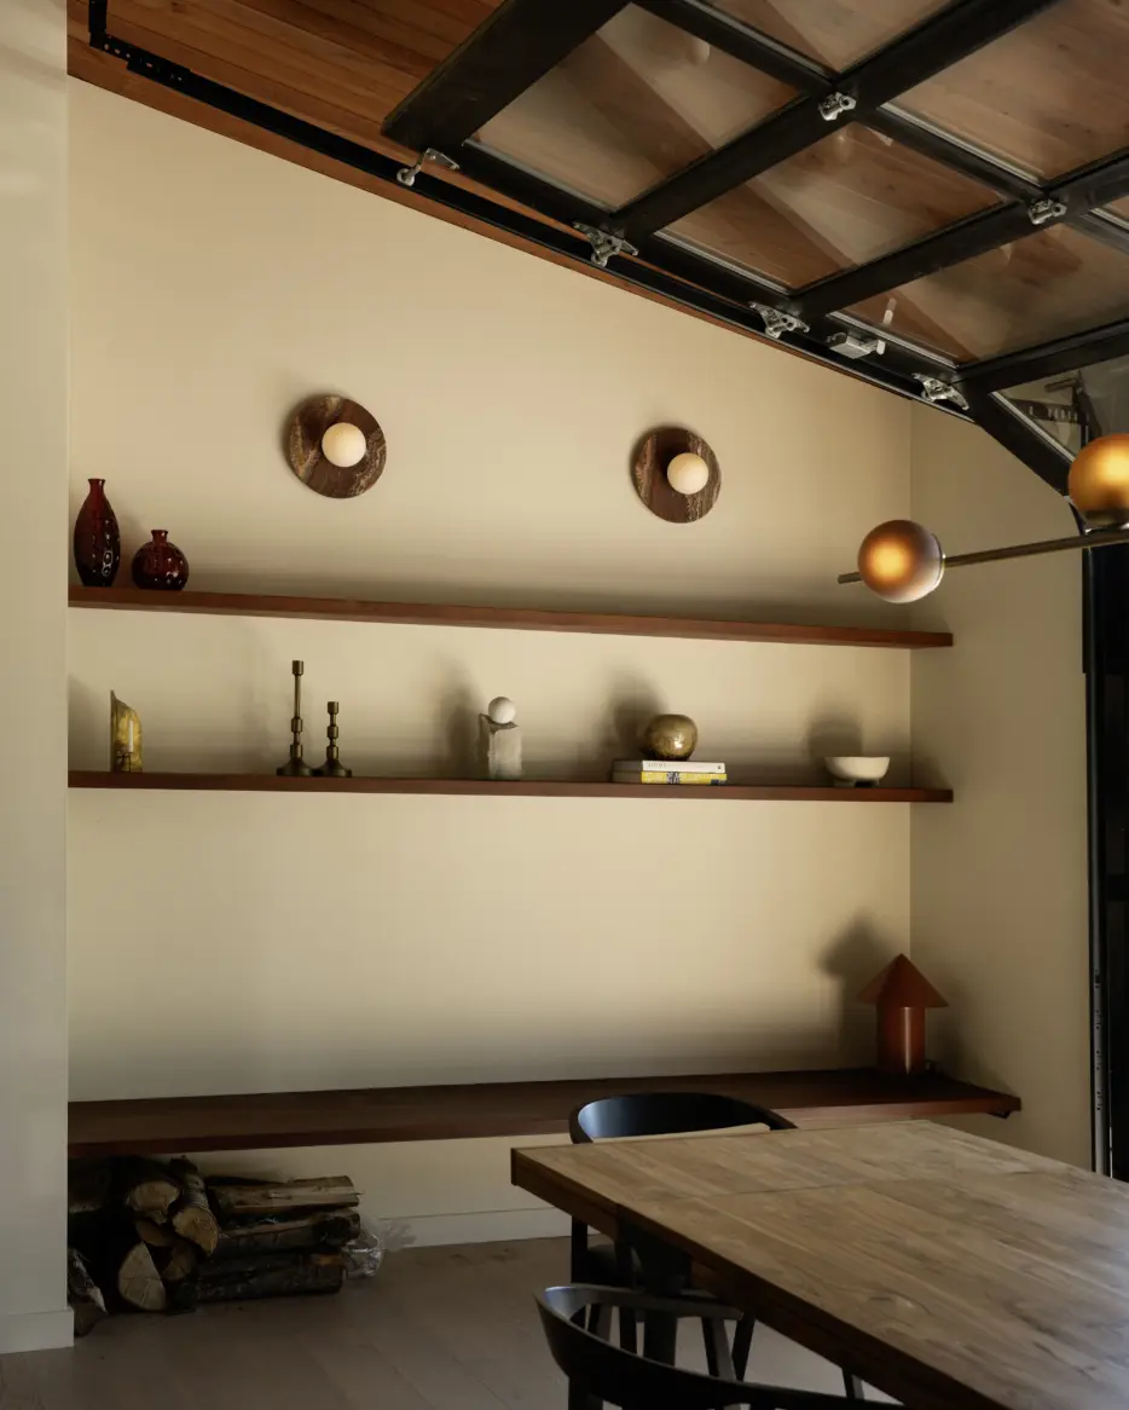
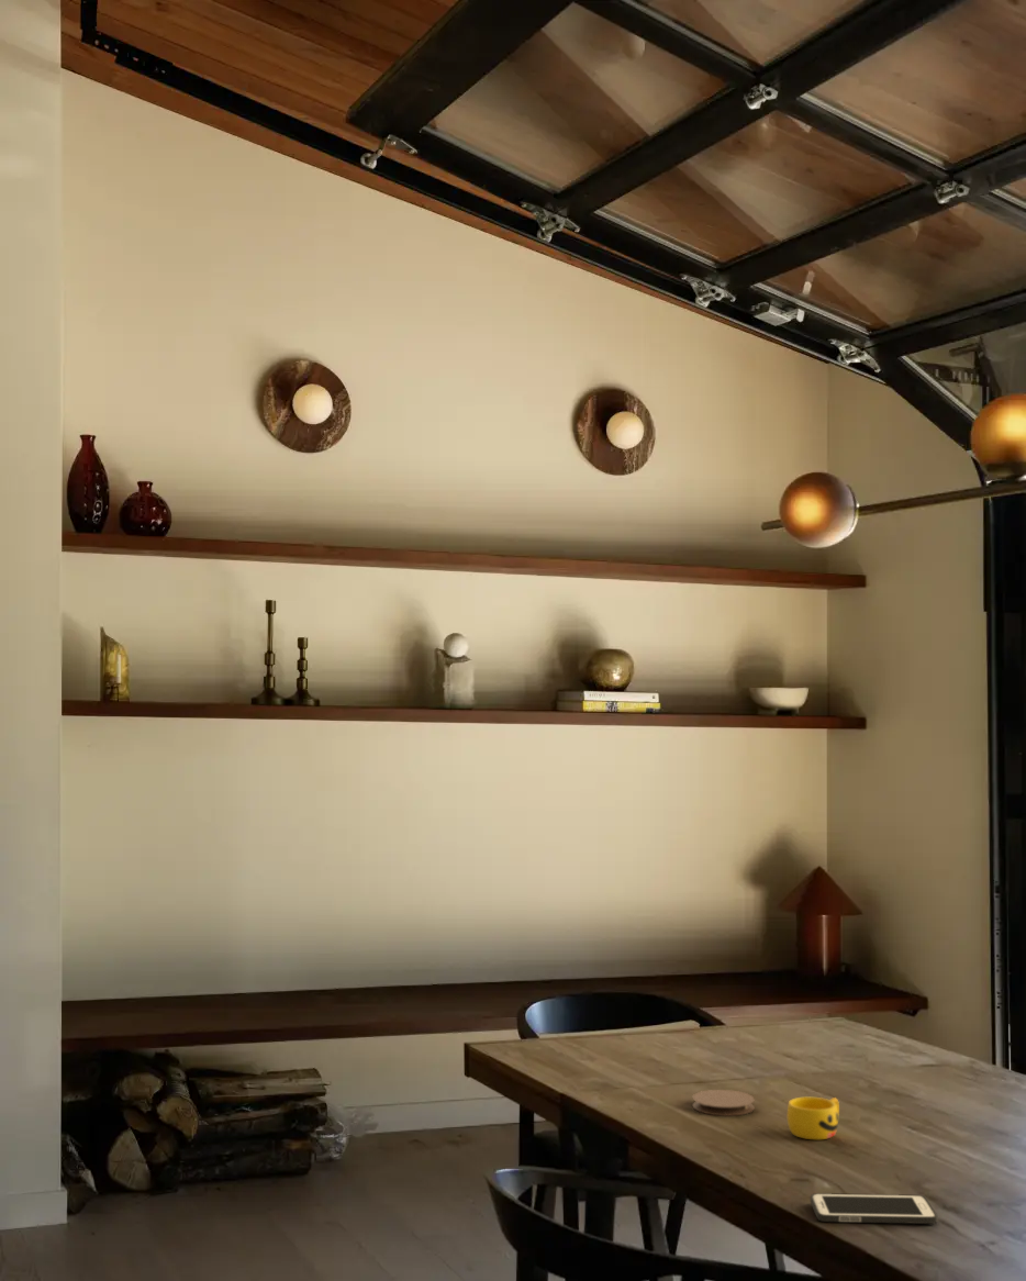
+ cup [787,1096,840,1140]
+ coaster [691,1089,756,1117]
+ cell phone [810,1192,938,1225]
